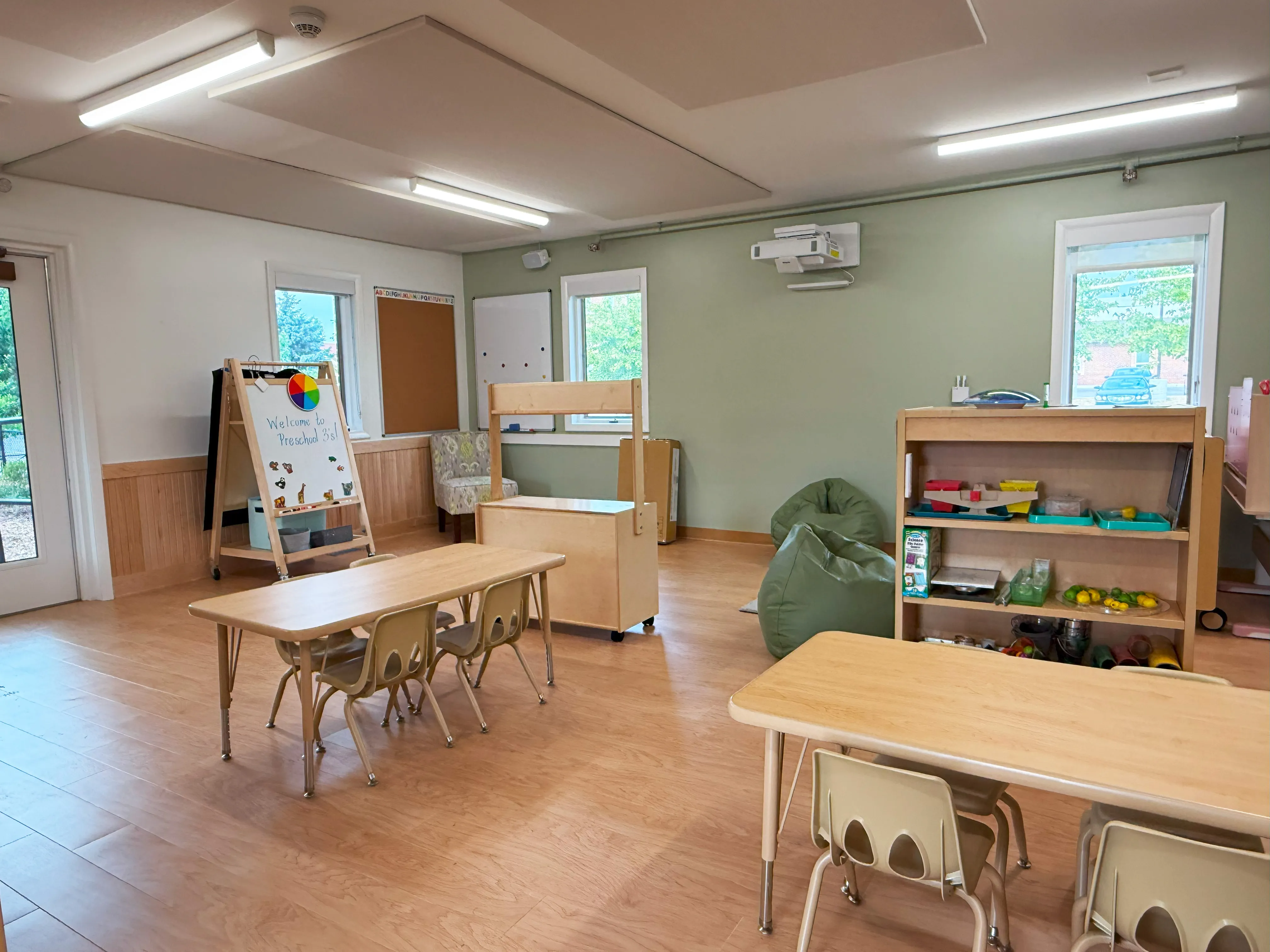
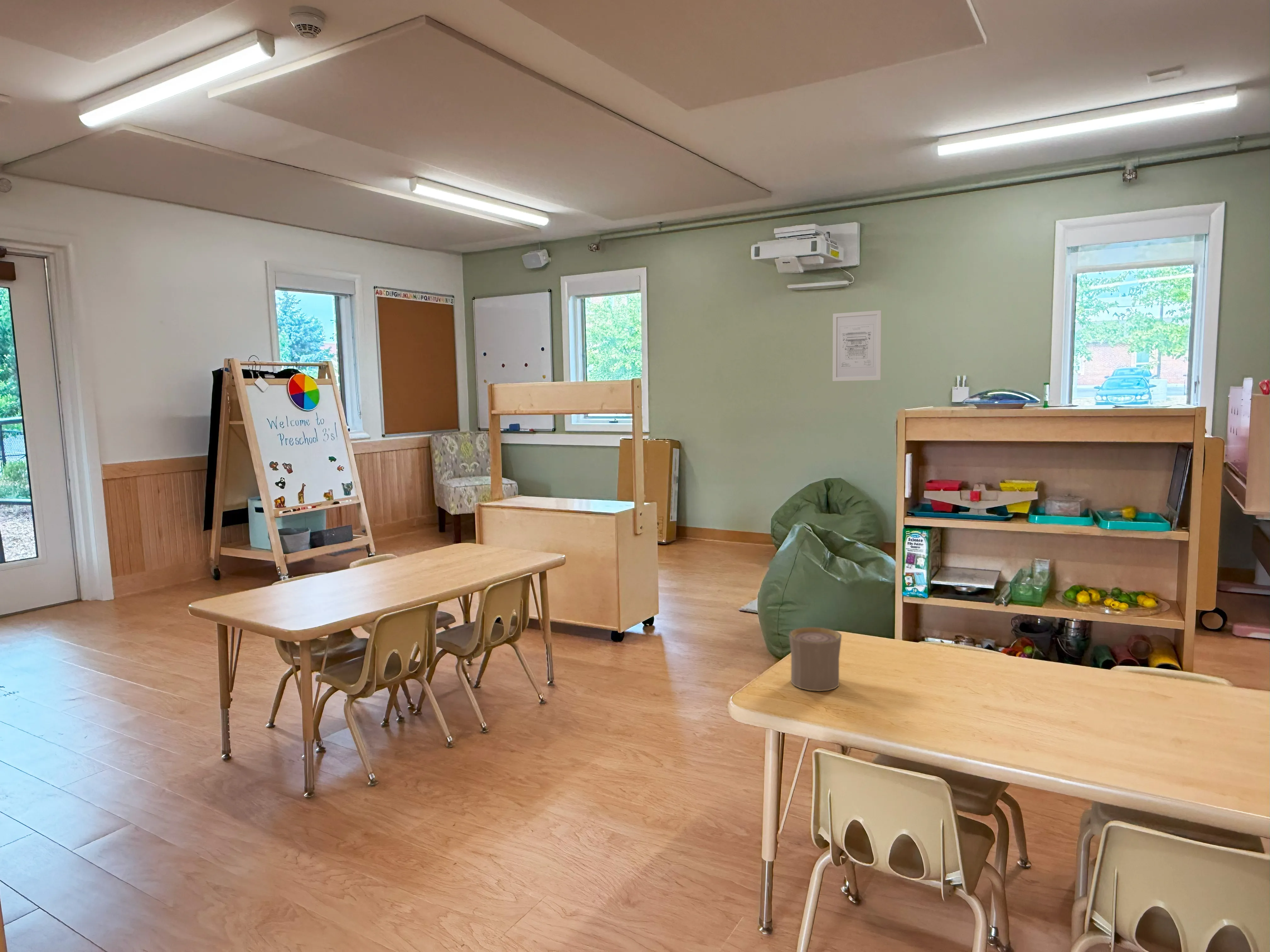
+ wall art [832,310,882,382]
+ cup [789,627,842,691]
